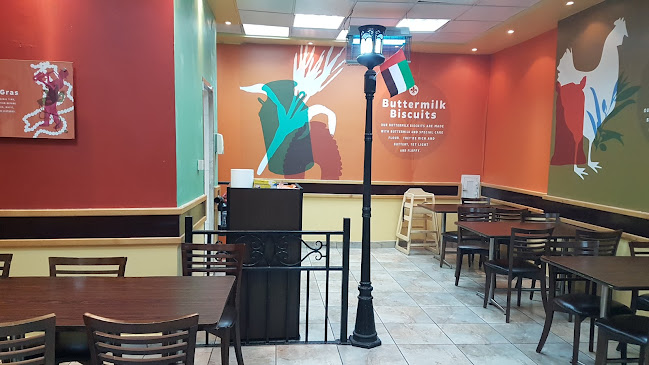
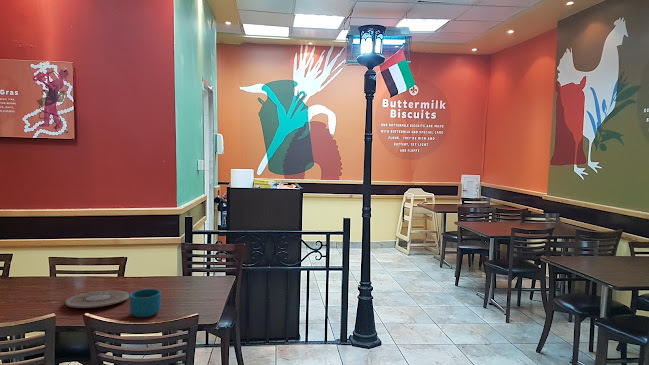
+ cup [129,288,162,318]
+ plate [65,290,130,309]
